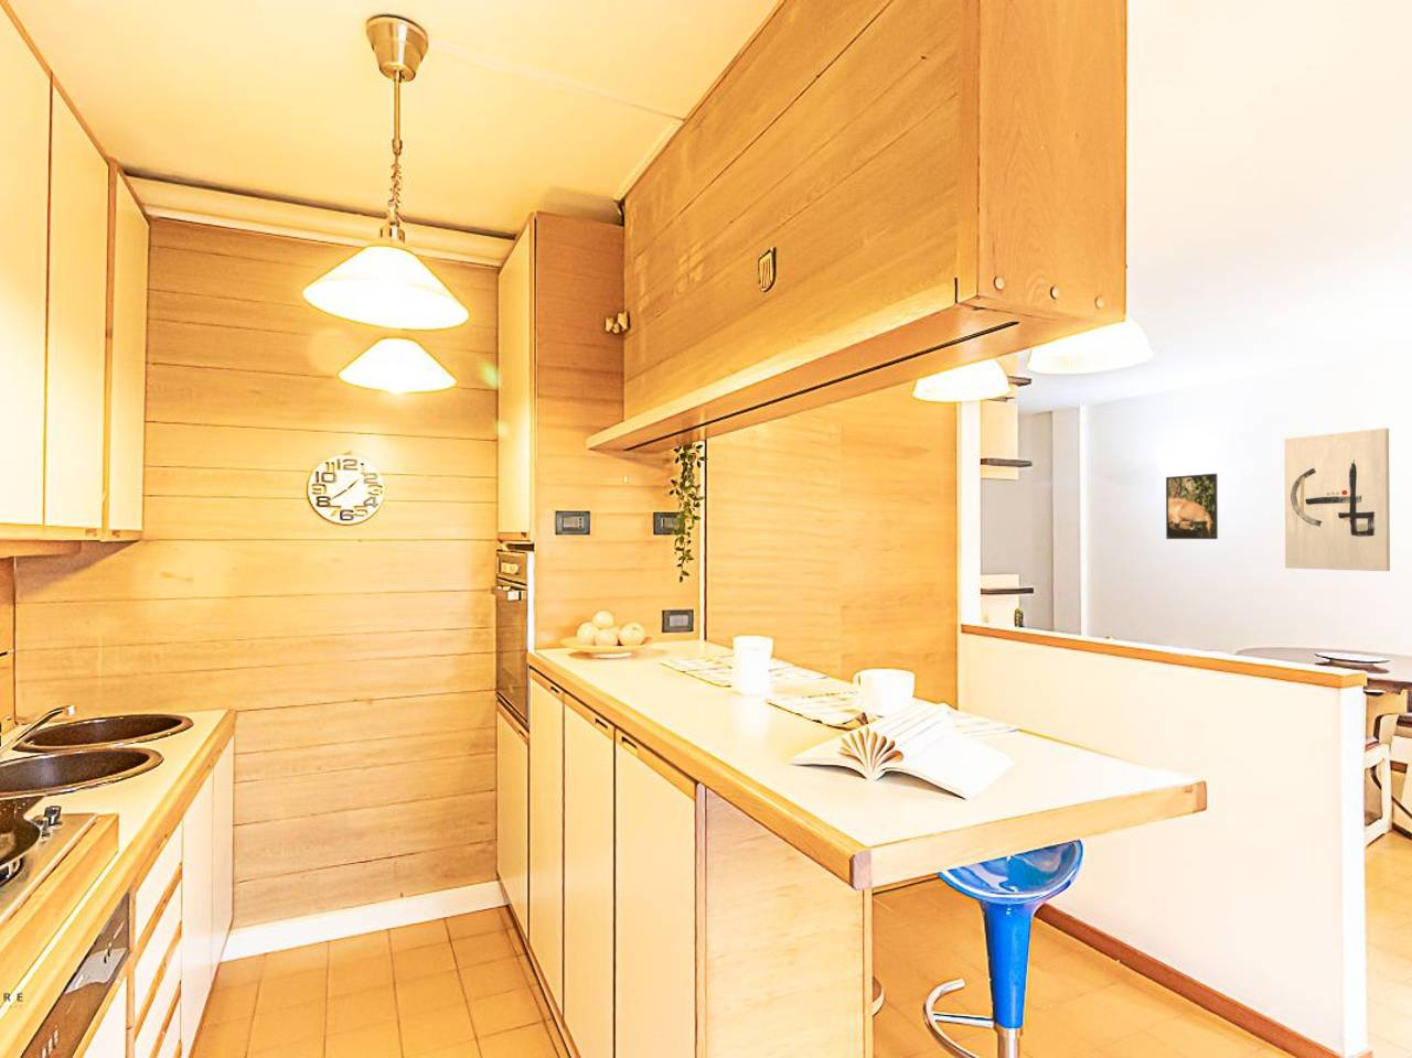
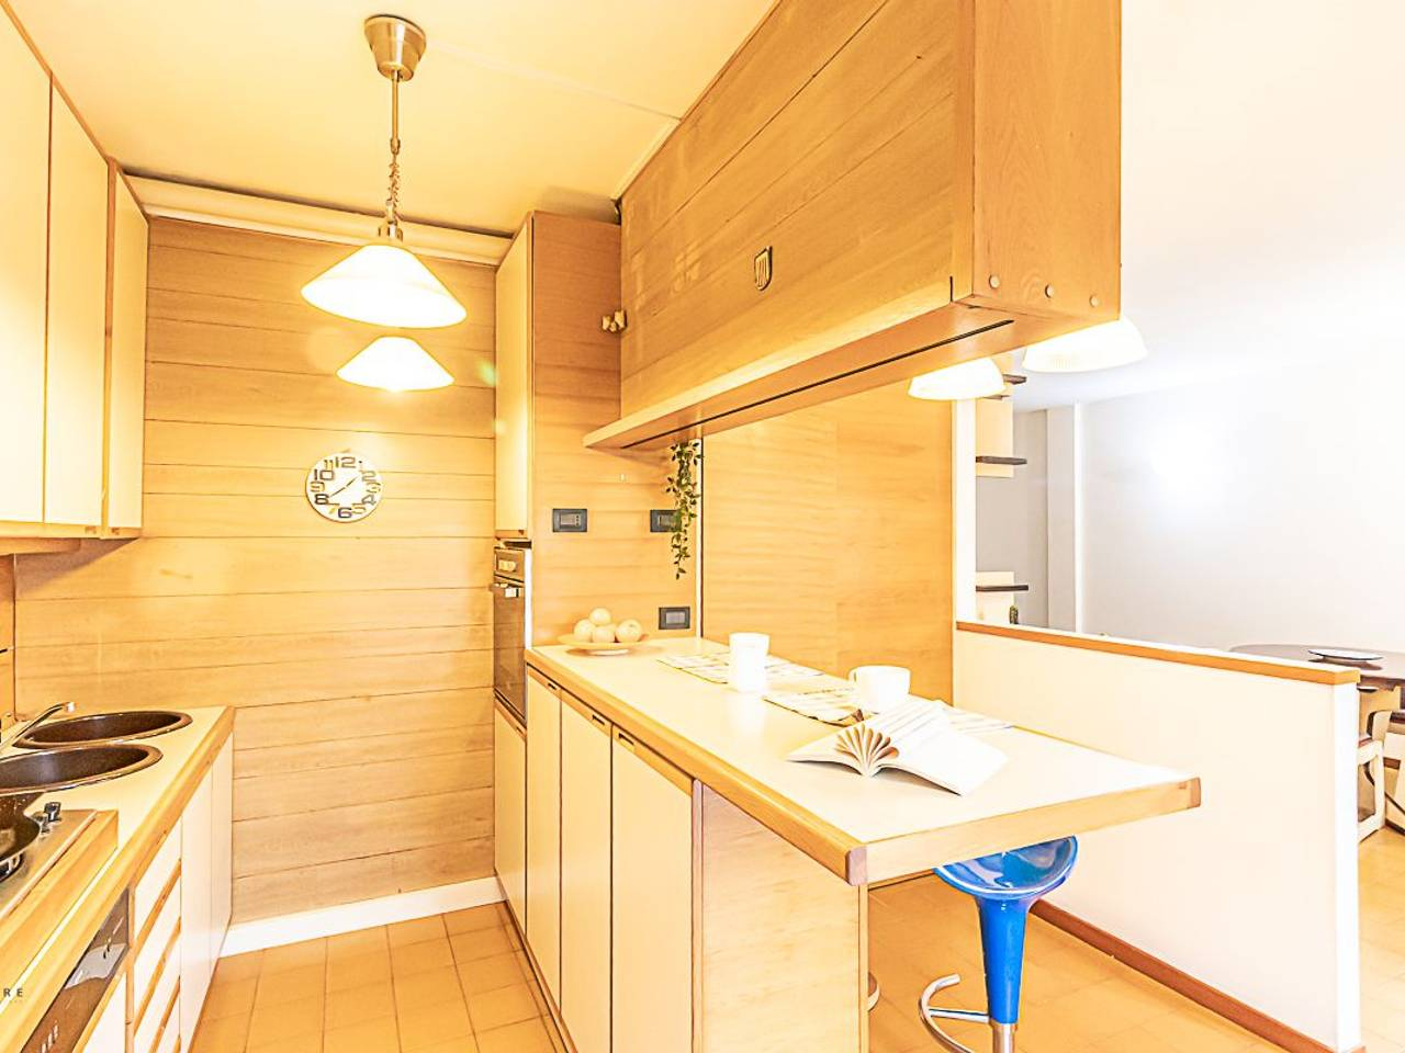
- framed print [1165,472,1219,540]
- wall art [1284,428,1391,572]
